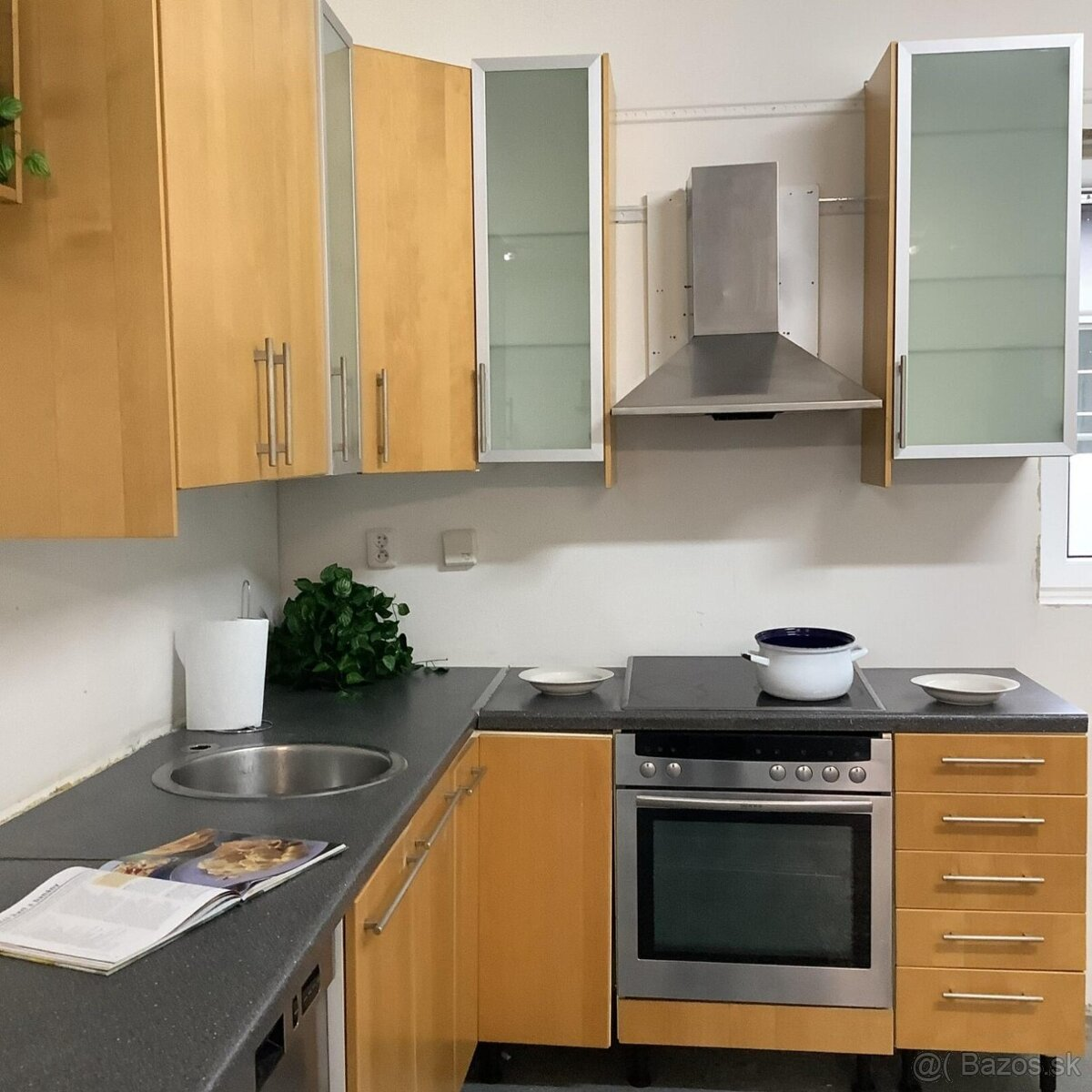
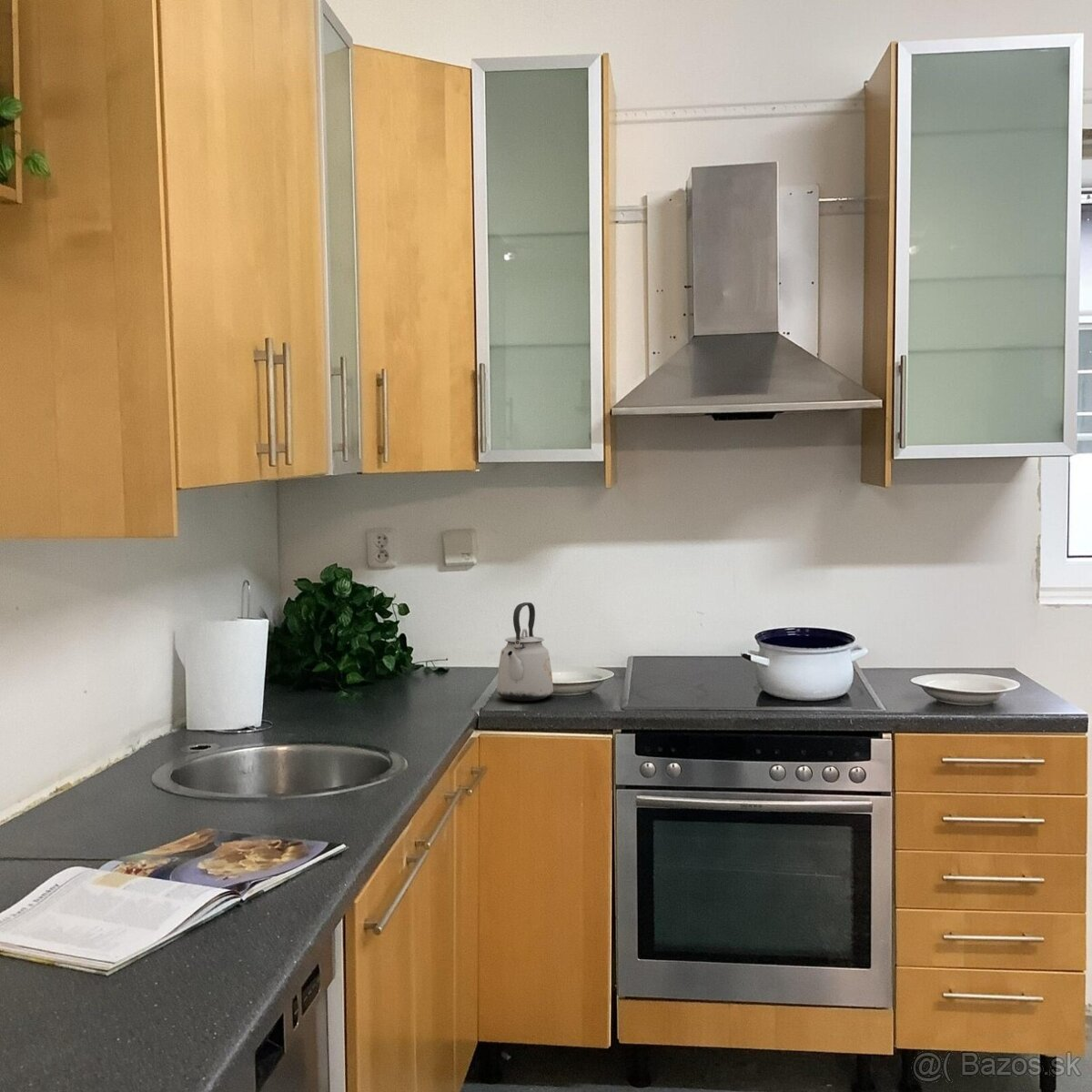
+ kettle [496,602,554,703]
